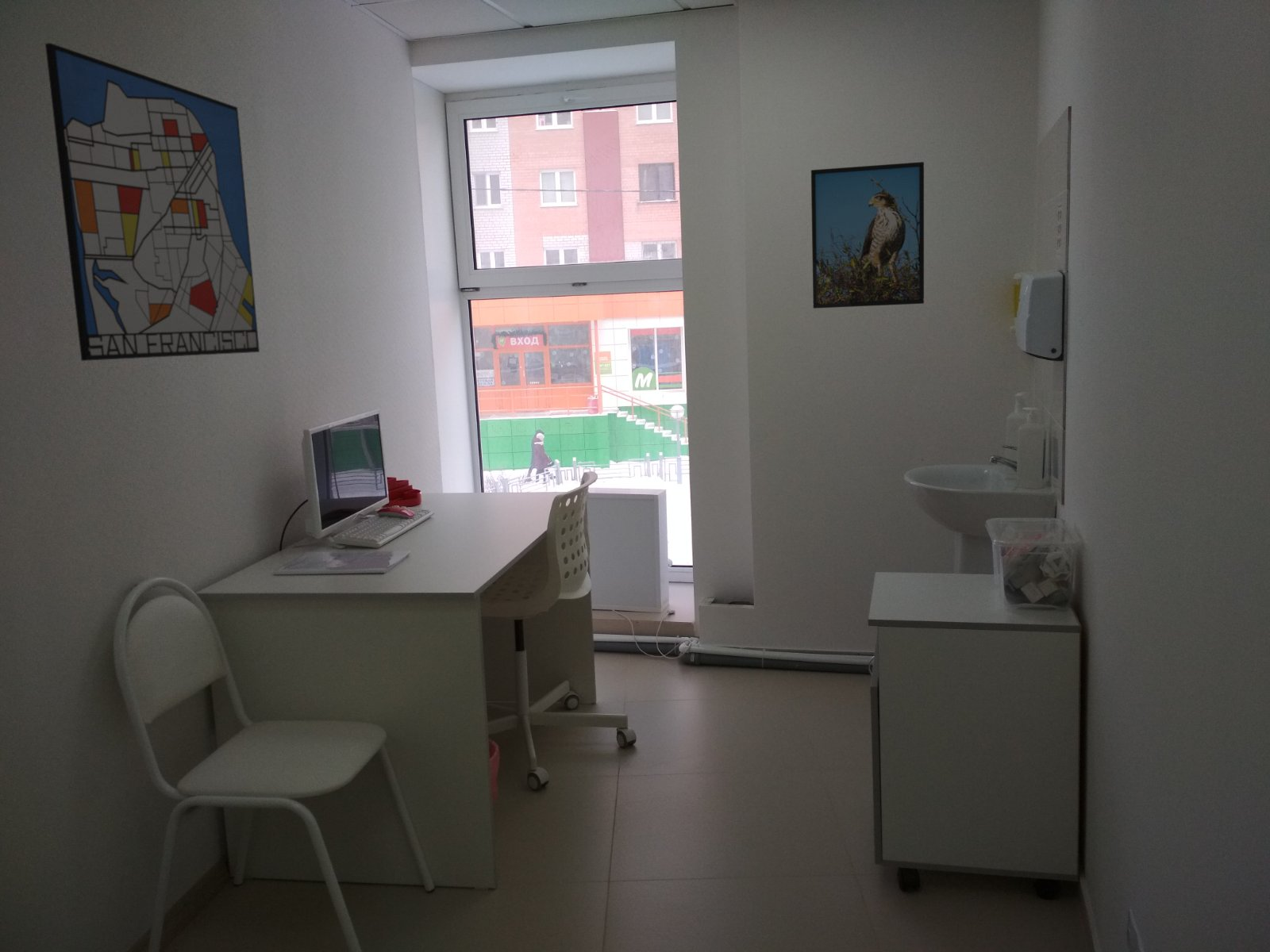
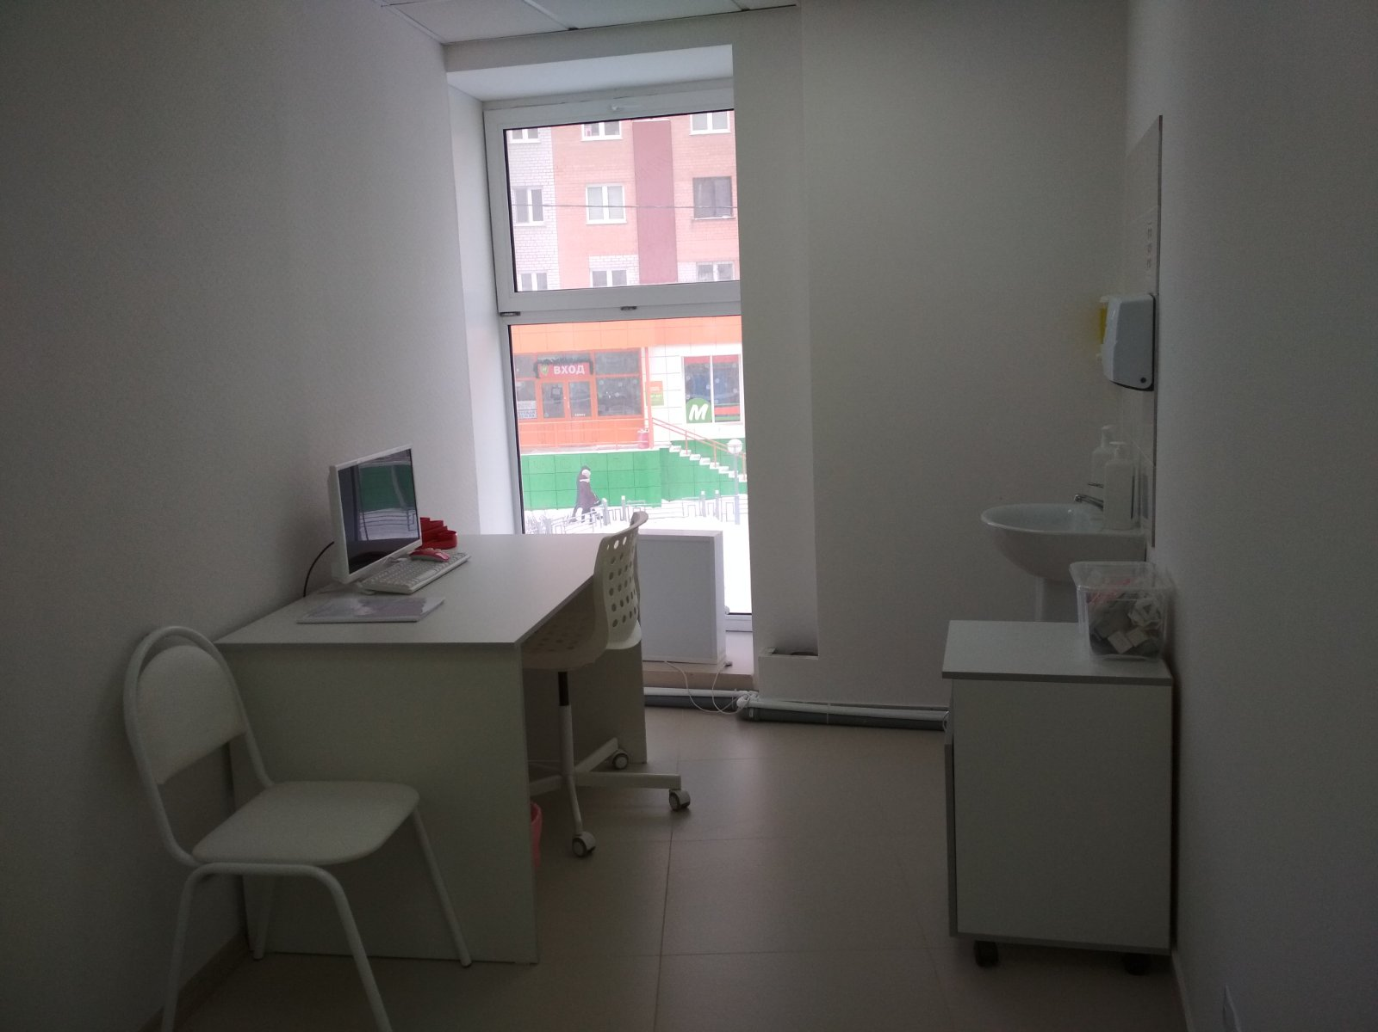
- wall art [44,42,260,362]
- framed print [810,161,925,309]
